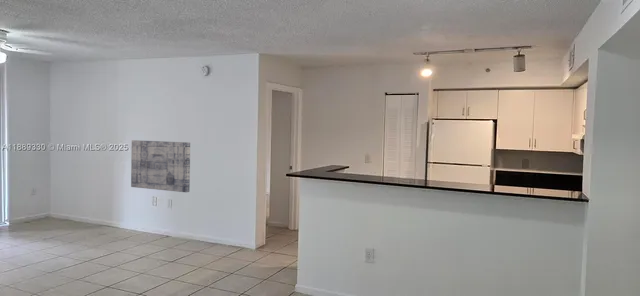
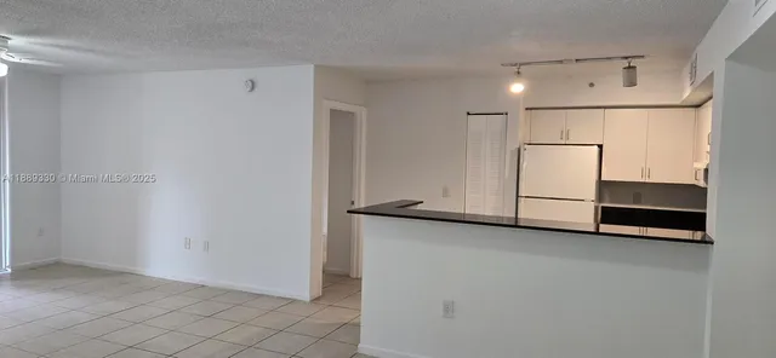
- wall art [130,139,191,193]
